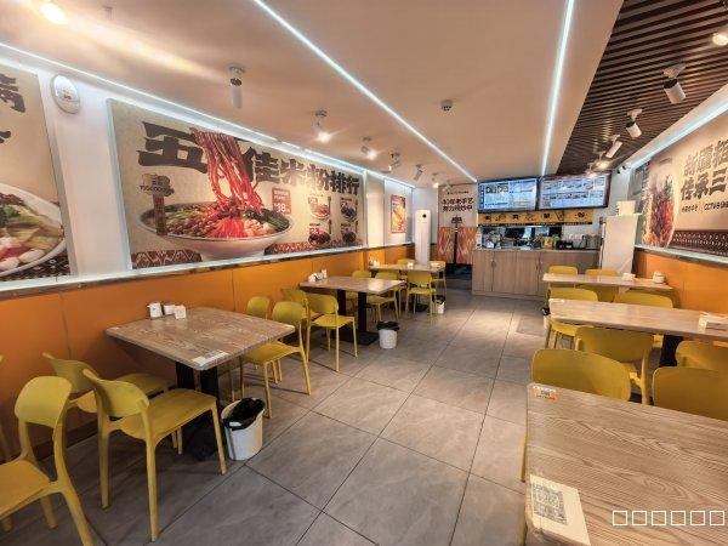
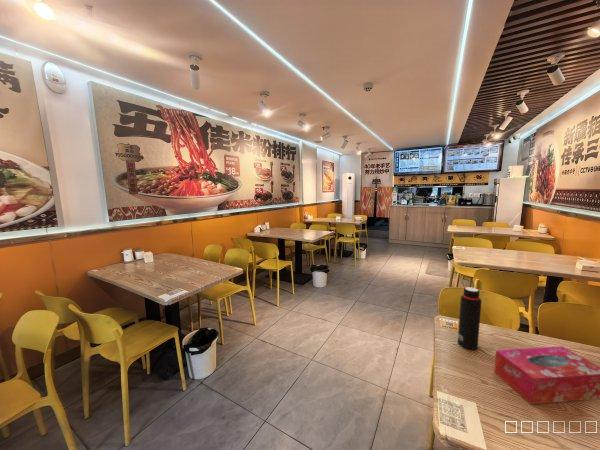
+ water bottle [457,286,482,350]
+ tissue box [493,345,600,405]
